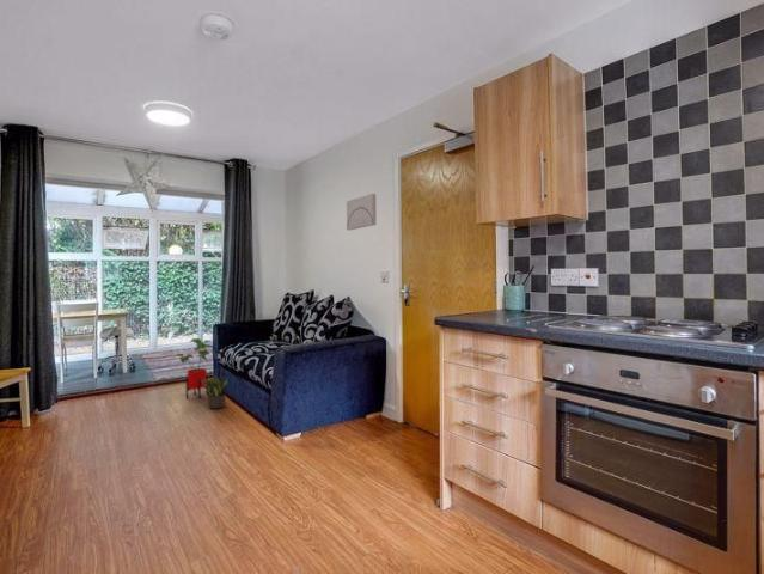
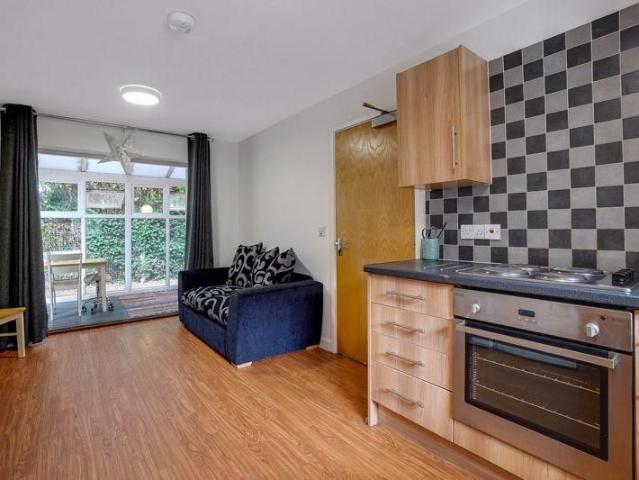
- wall art [346,193,378,231]
- house plant [172,337,218,399]
- potted plant [202,374,228,409]
